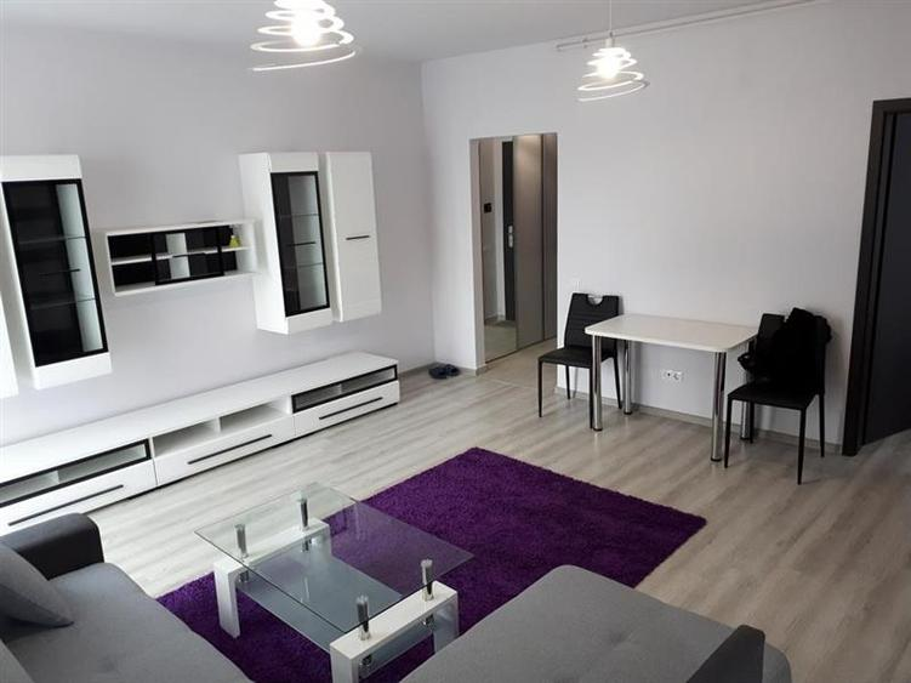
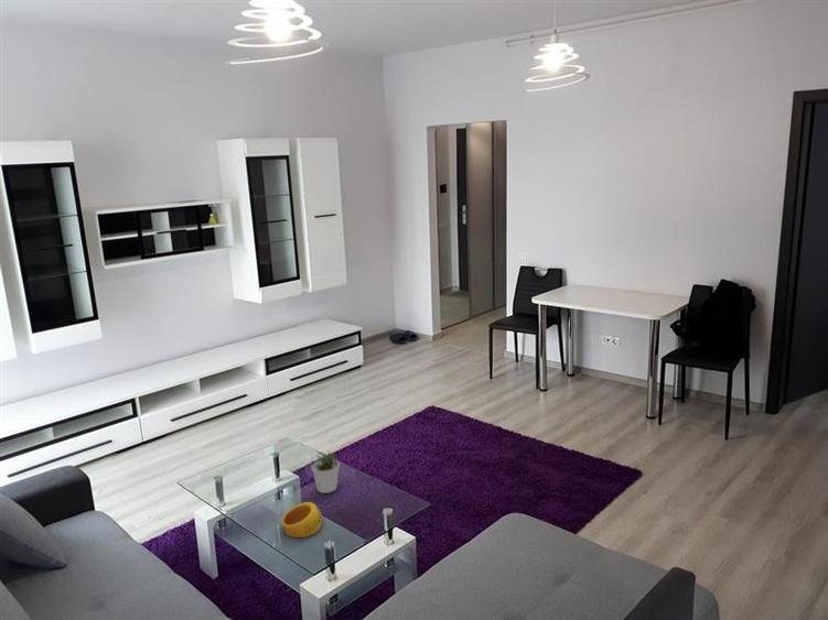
+ potted plant [310,448,341,494]
+ ring [281,501,323,539]
